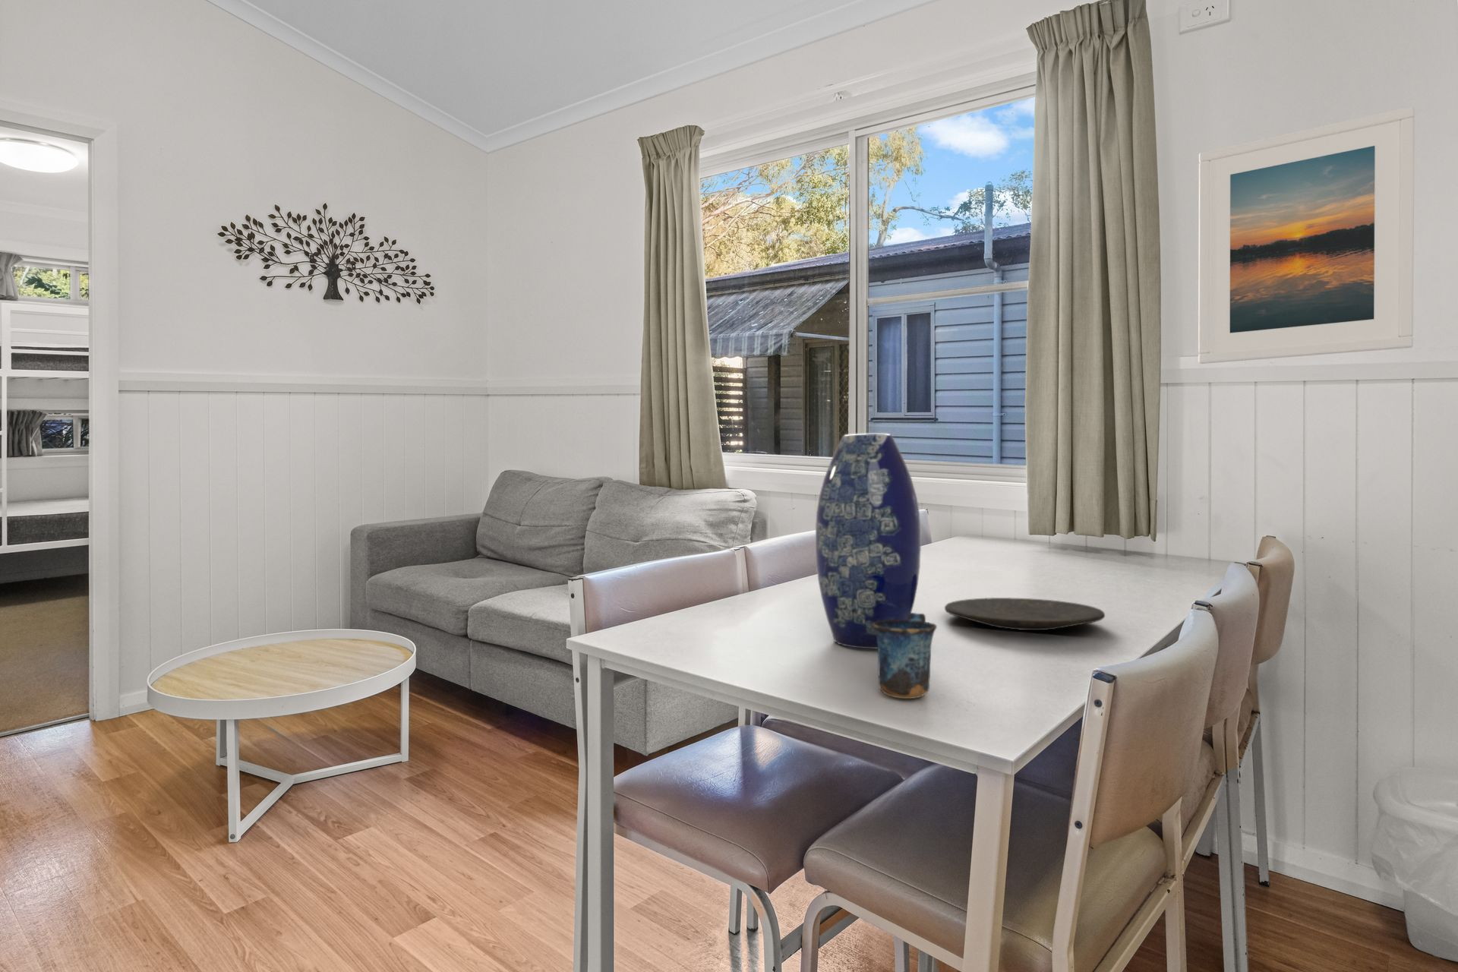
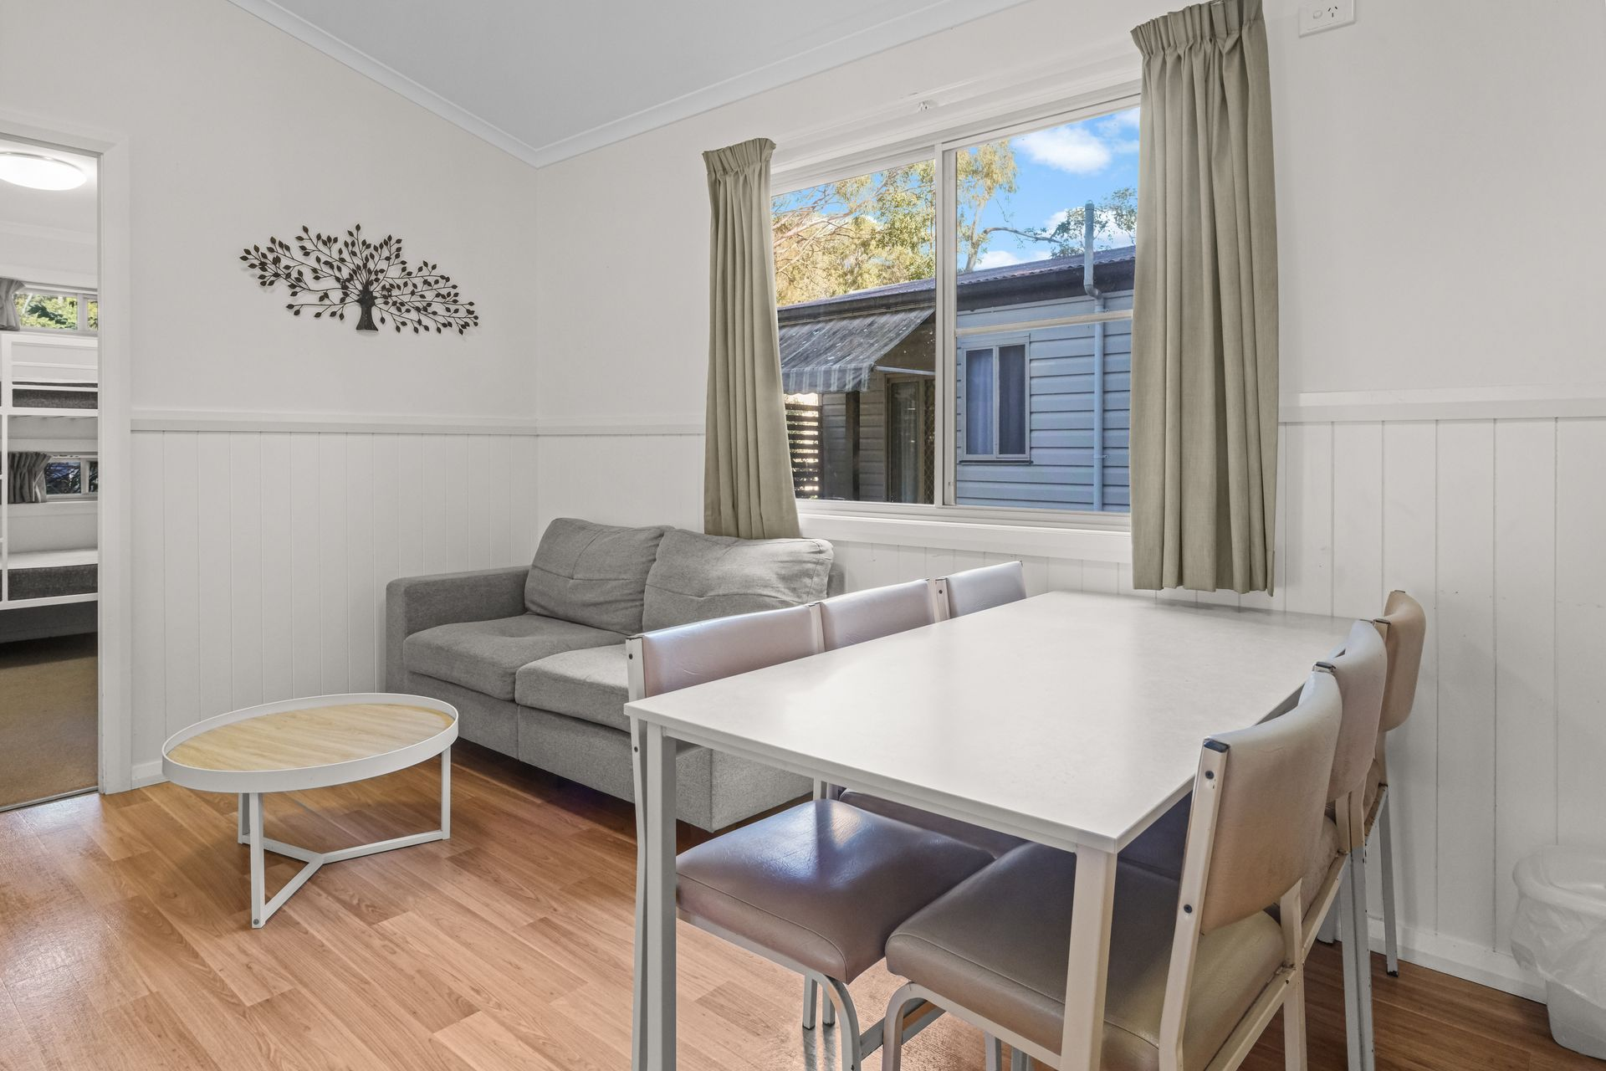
- vase [815,433,922,649]
- mug [873,612,938,700]
- plate [944,597,1105,631]
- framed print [1198,105,1416,364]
